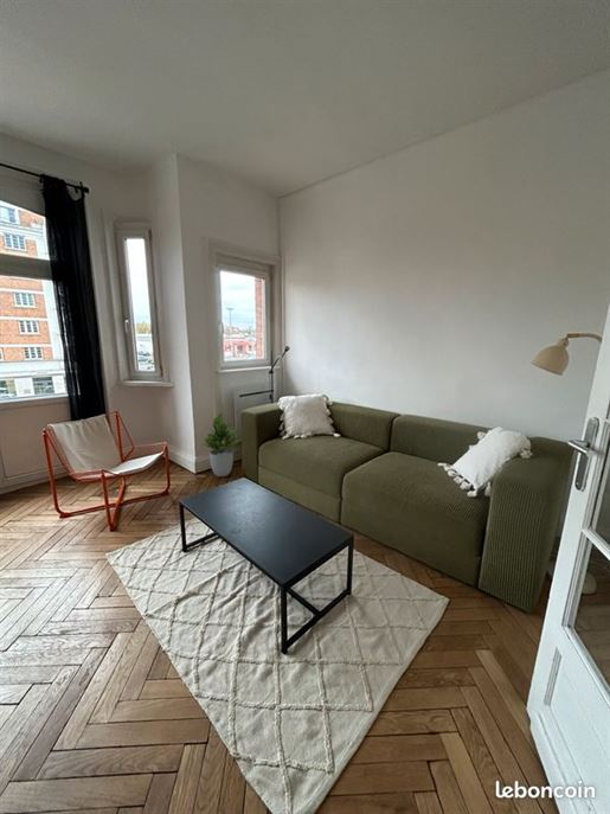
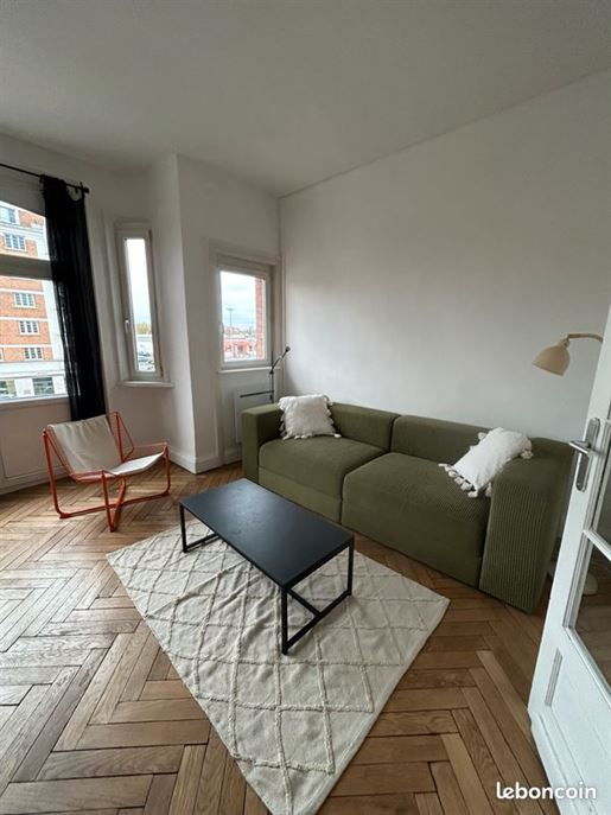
- potted plant [201,411,242,477]
